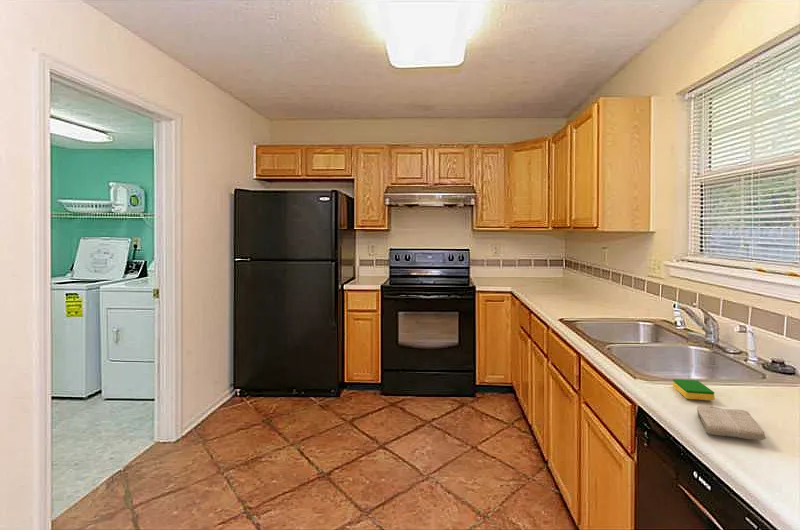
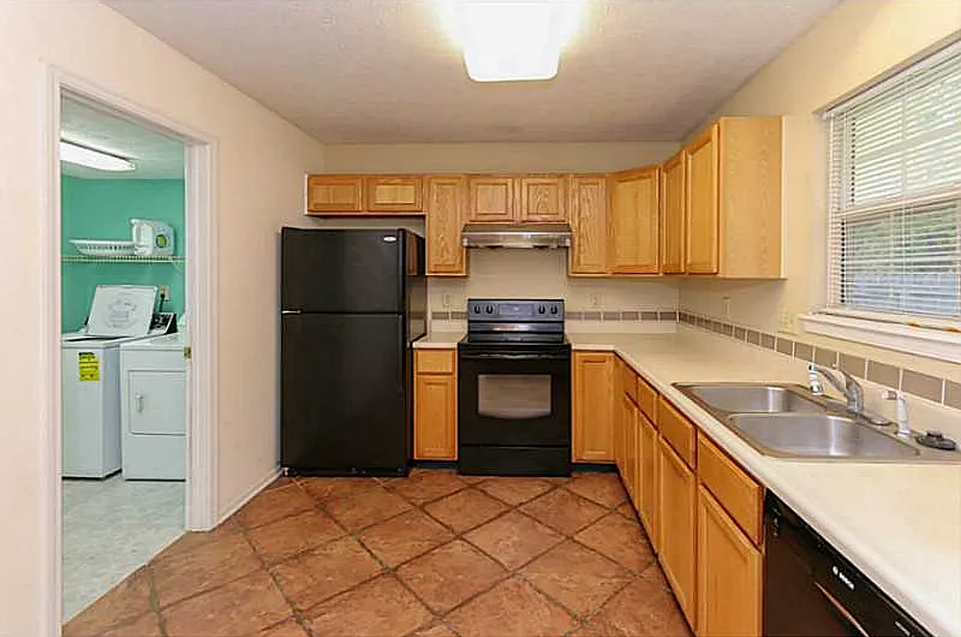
- washcloth [696,405,767,441]
- dish sponge [672,378,715,401]
